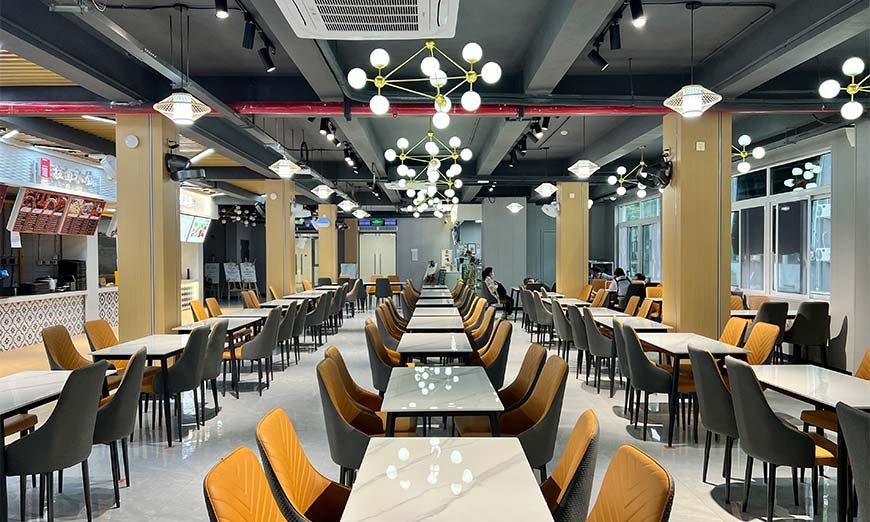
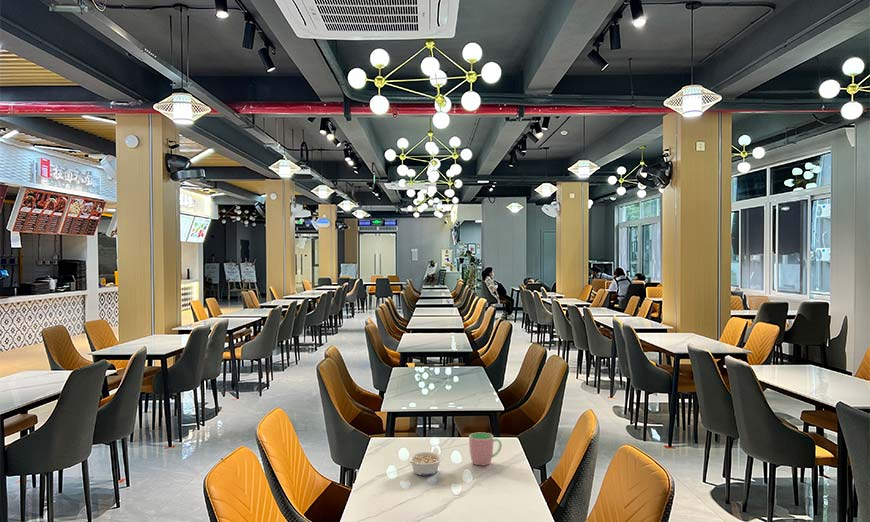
+ cup [468,432,503,466]
+ legume [407,450,444,477]
